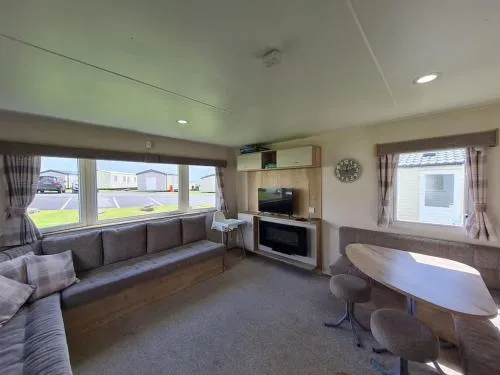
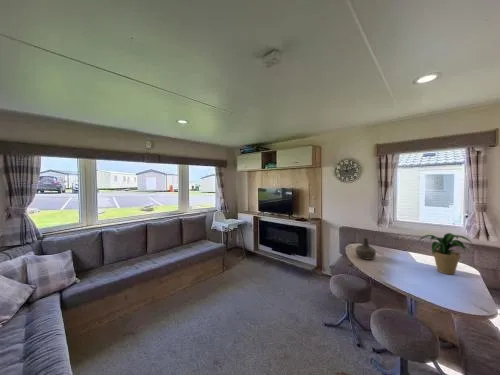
+ bottle [355,236,377,261]
+ potted plant [417,232,475,275]
